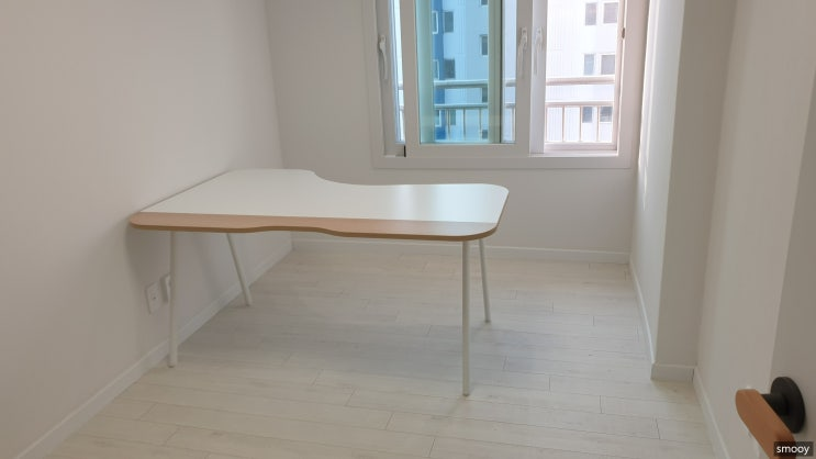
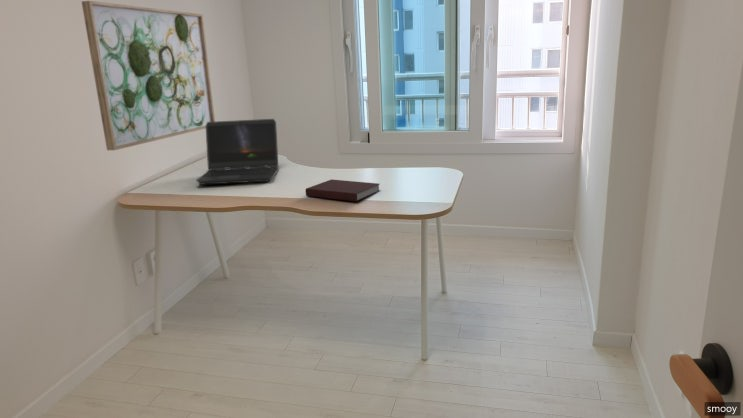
+ notebook [305,178,381,202]
+ wall art [81,0,216,151]
+ laptop computer [195,118,280,186]
